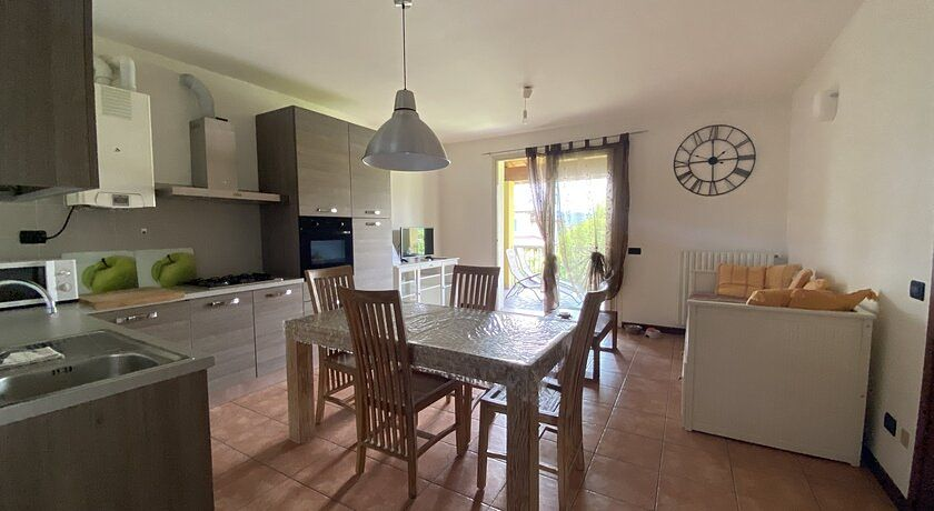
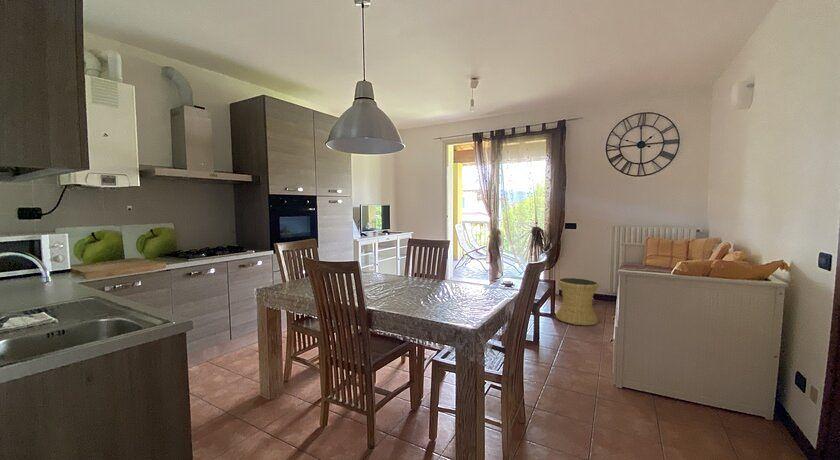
+ side table [555,276,600,326]
